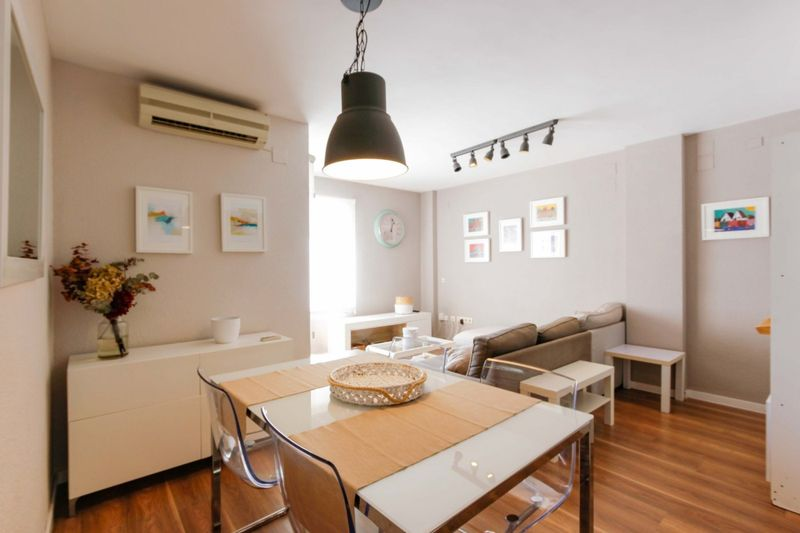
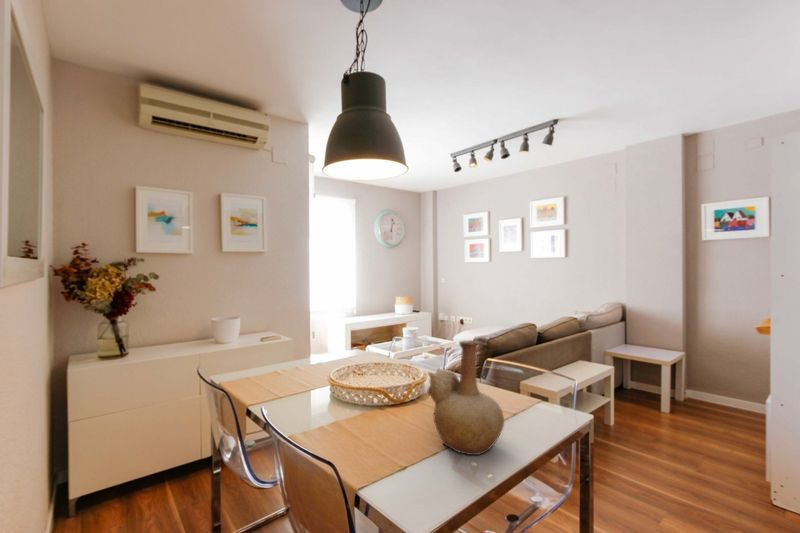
+ vase [426,339,505,456]
